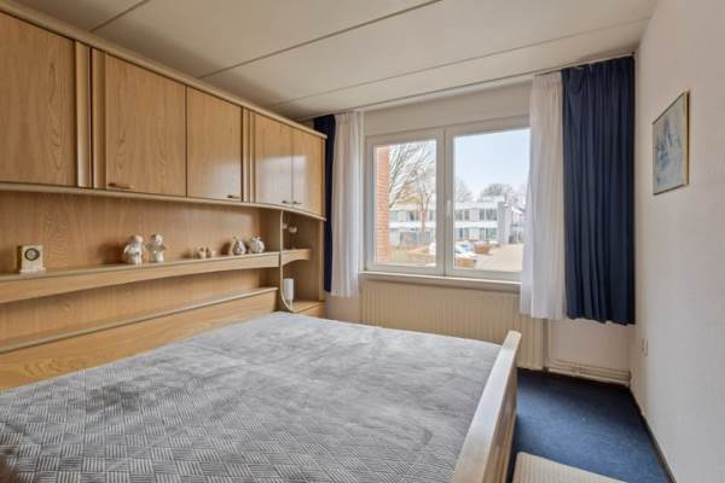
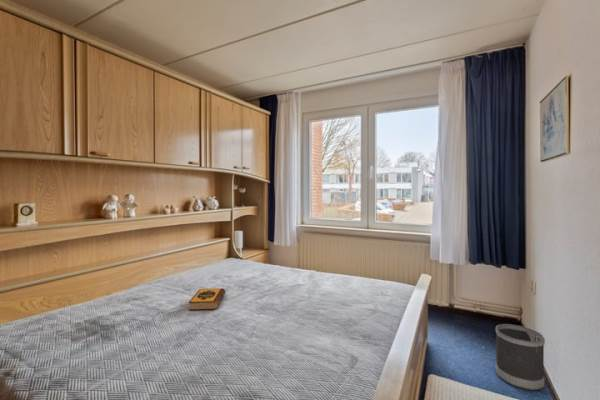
+ hardback book [188,287,226,311]
+ wastebasket [495,323,546,391]
